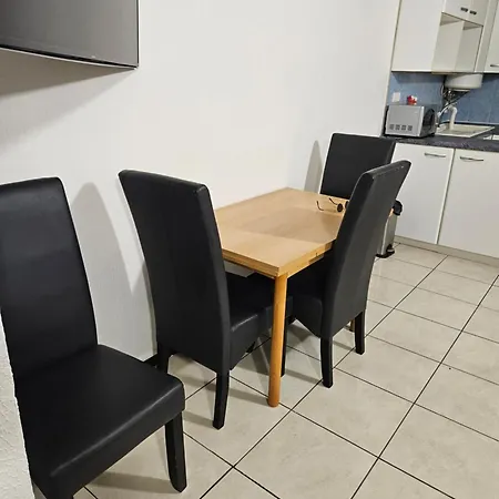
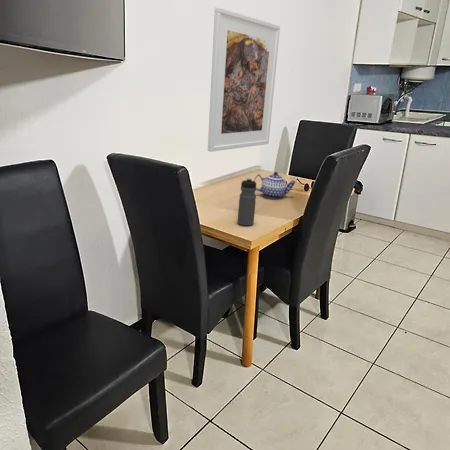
+ water bottle [237,177,257,227]
+ teapot [253,171,296,199]
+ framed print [207,6,281,153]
